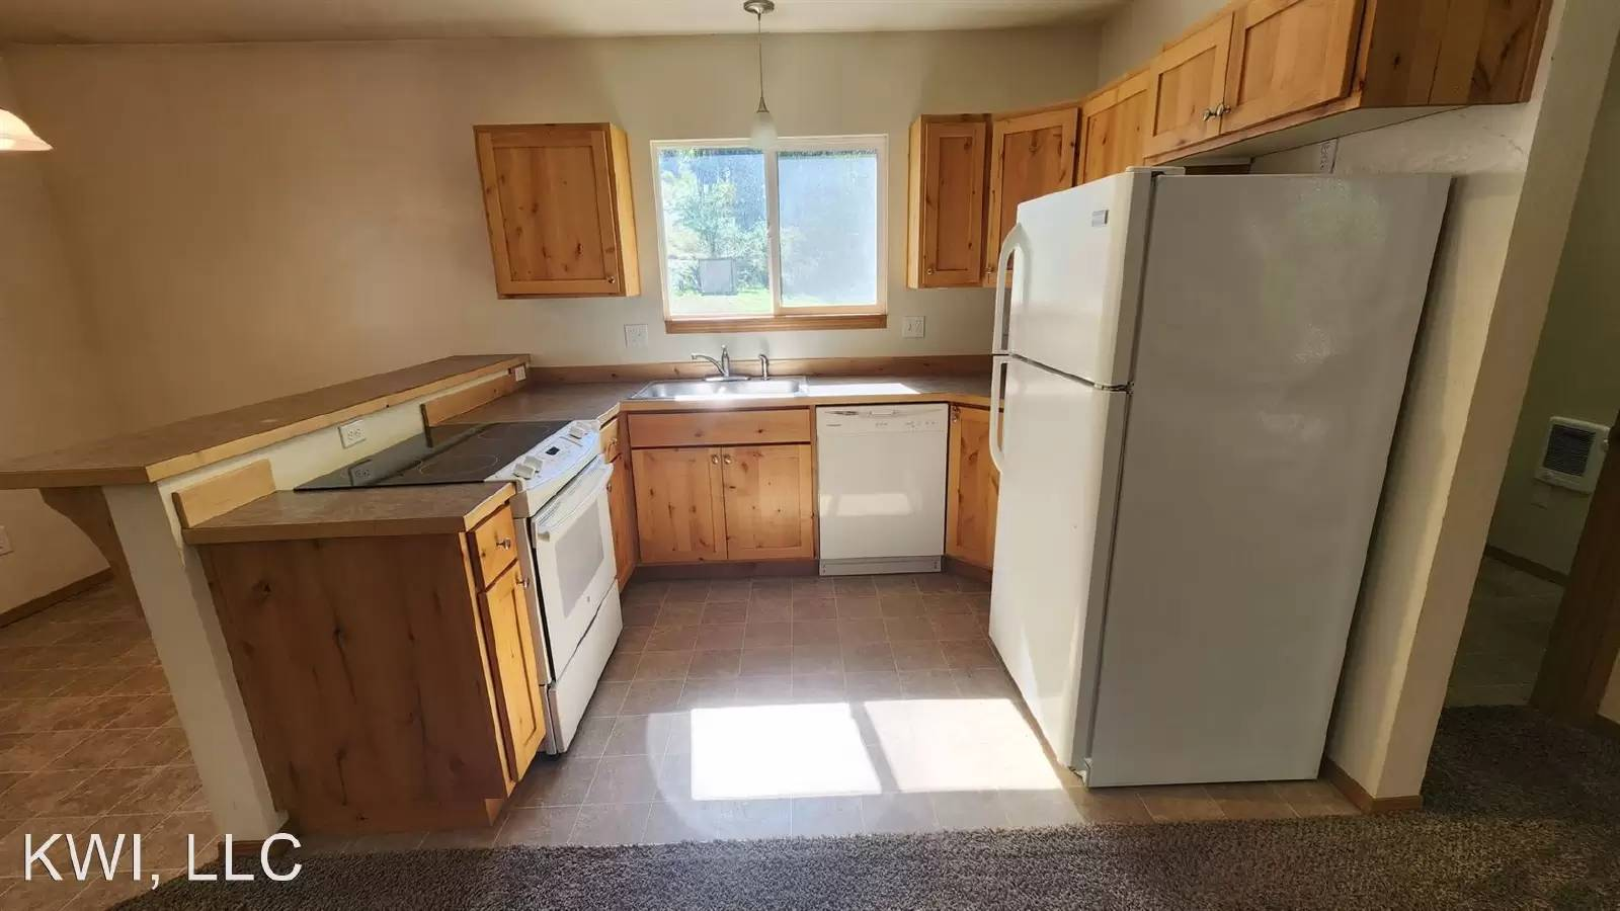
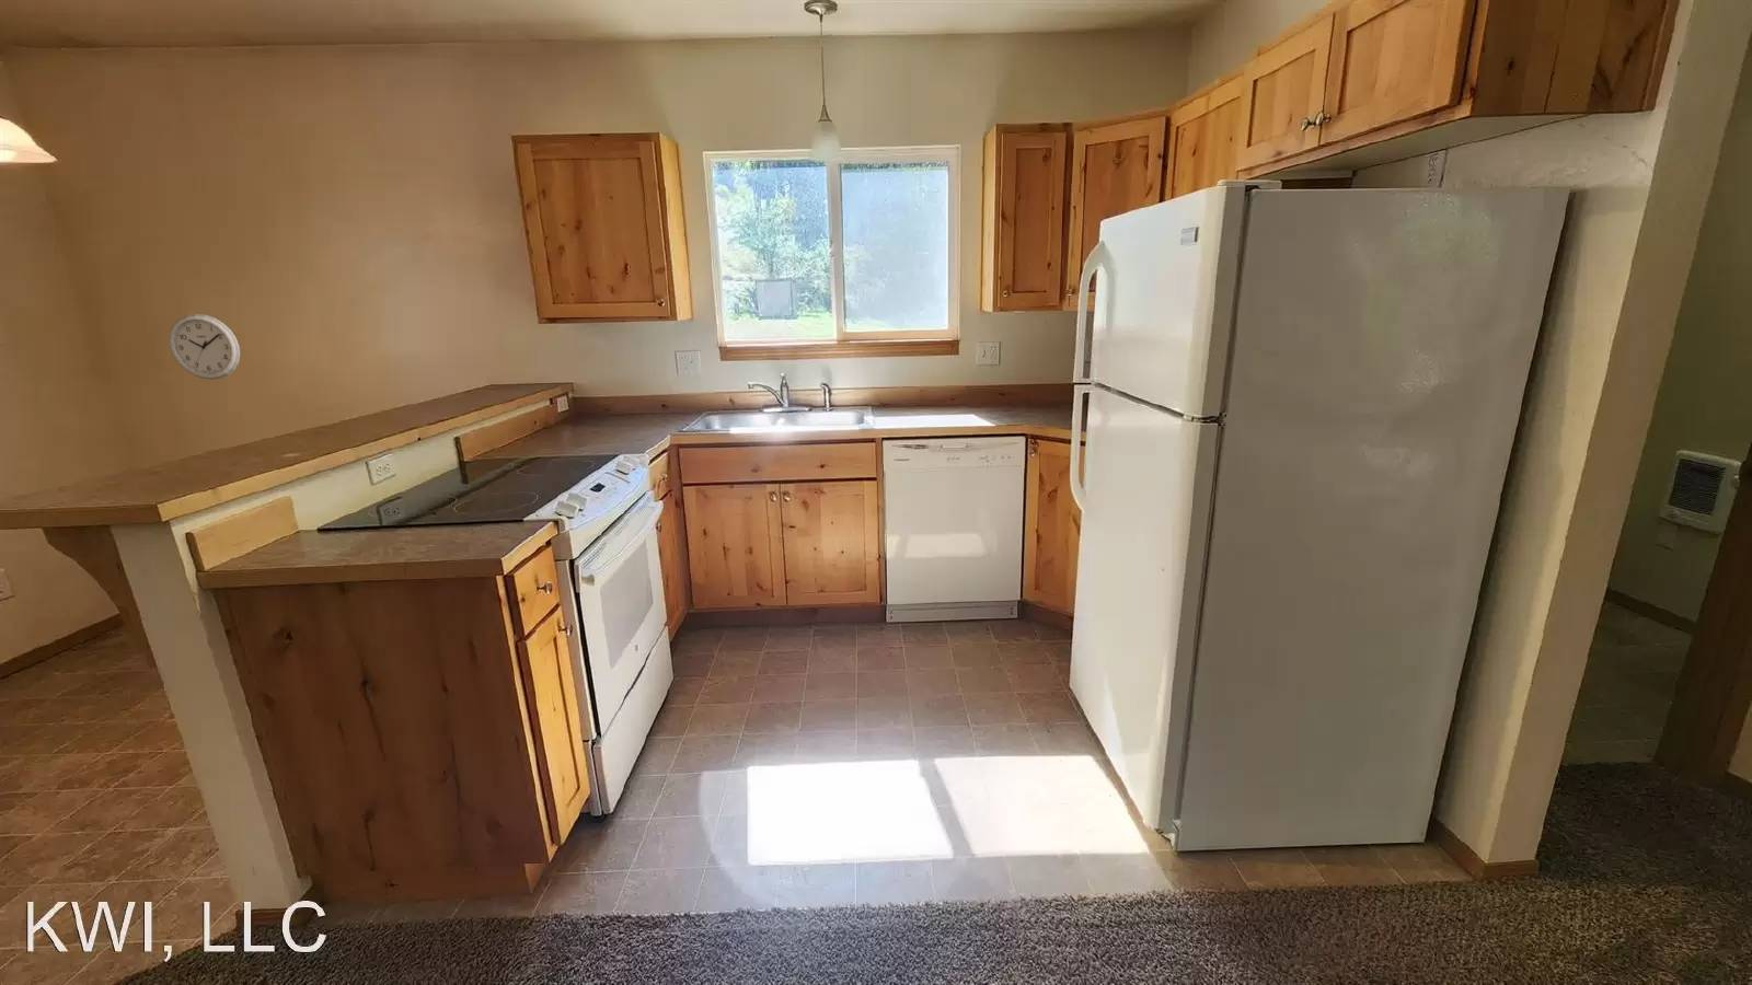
+ wall clock [167,313,241,381]
